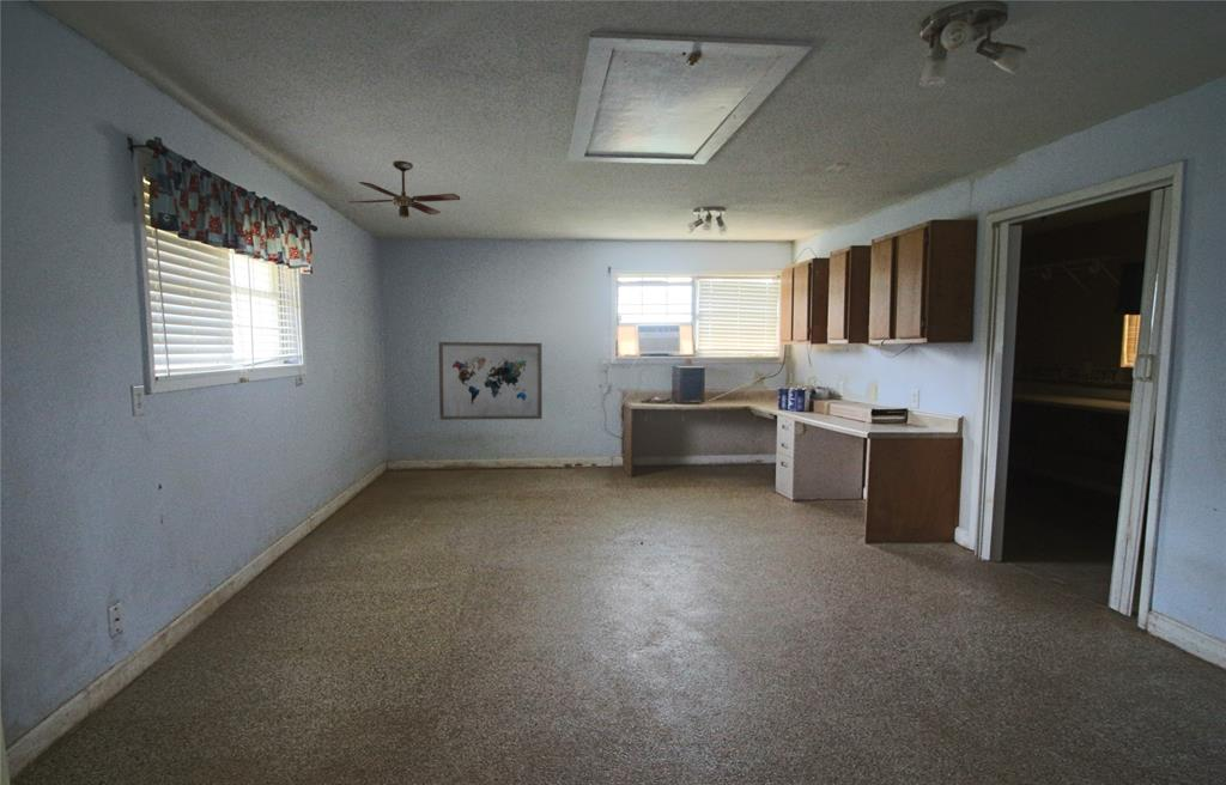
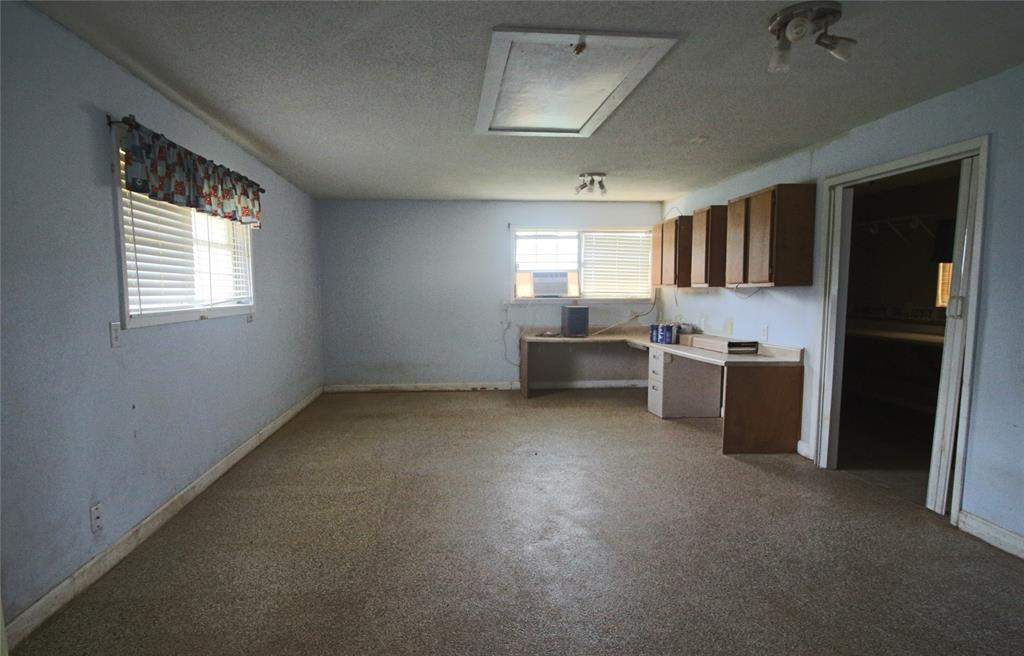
- wall art [437,341,544,421]
- ceiling fan [348,159,462,219]
